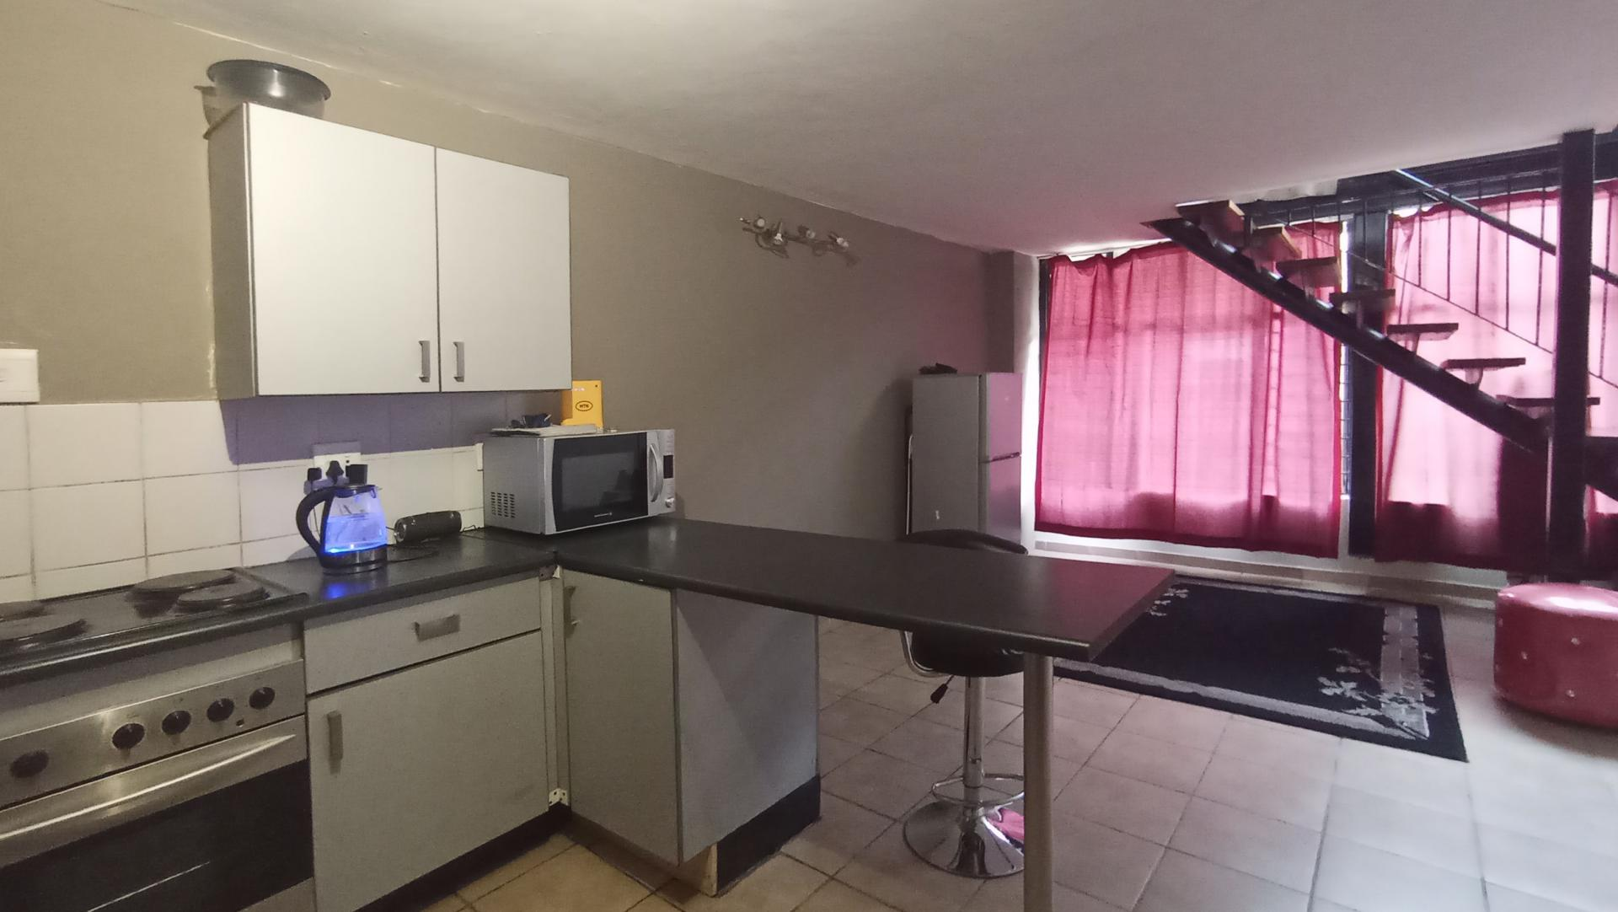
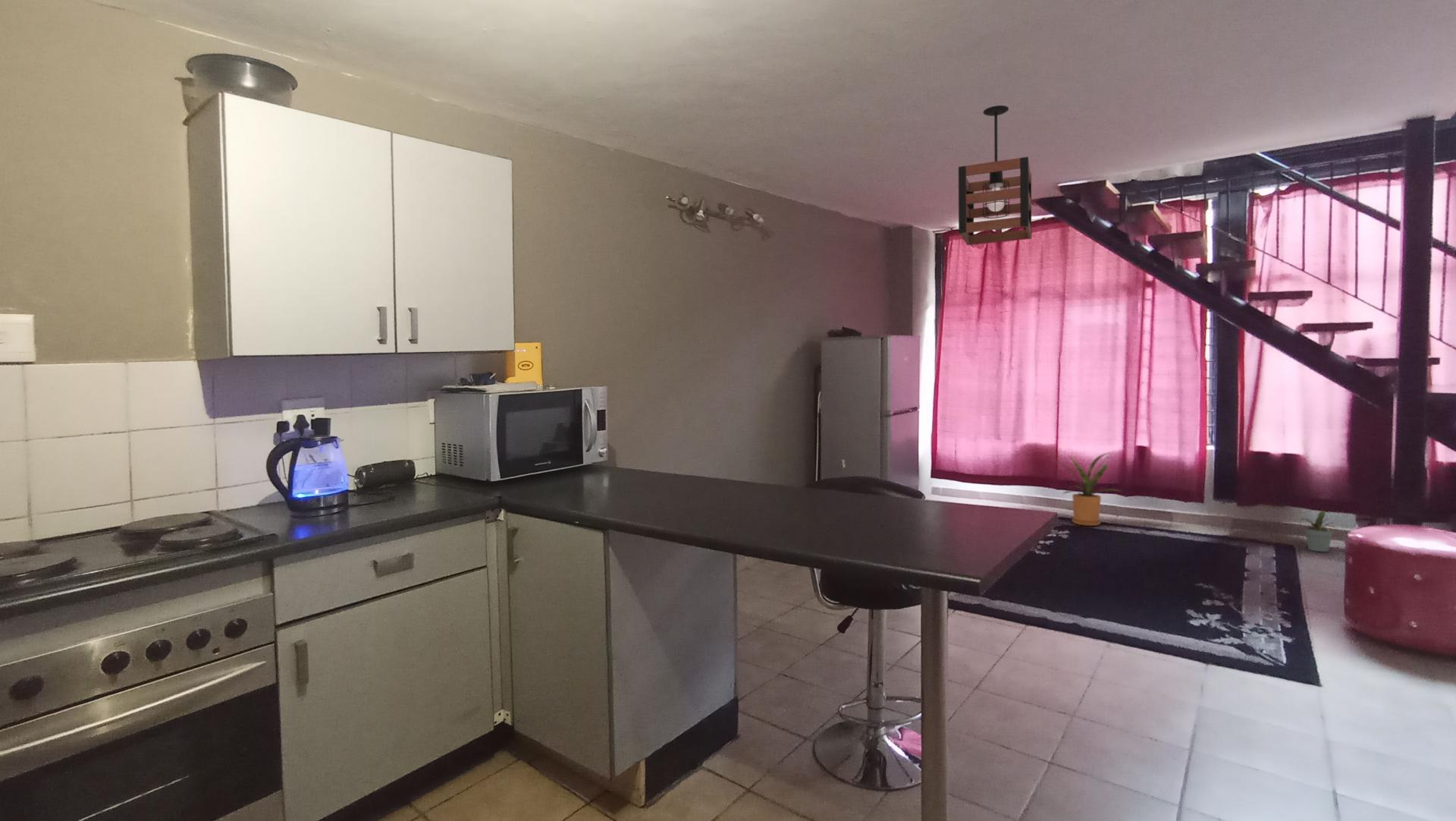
+ house plant [1048,451,1122,527]
+ potted plant [1298,510,1337,552]
+ pendant light [958,105,1033,246]
